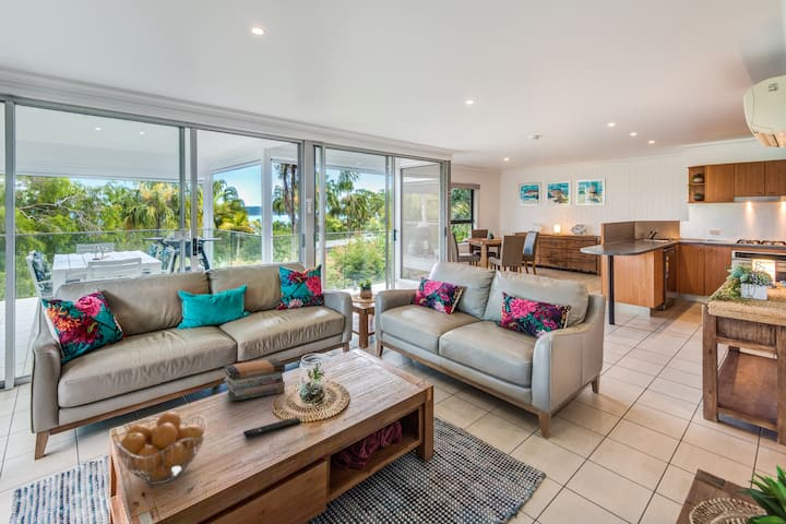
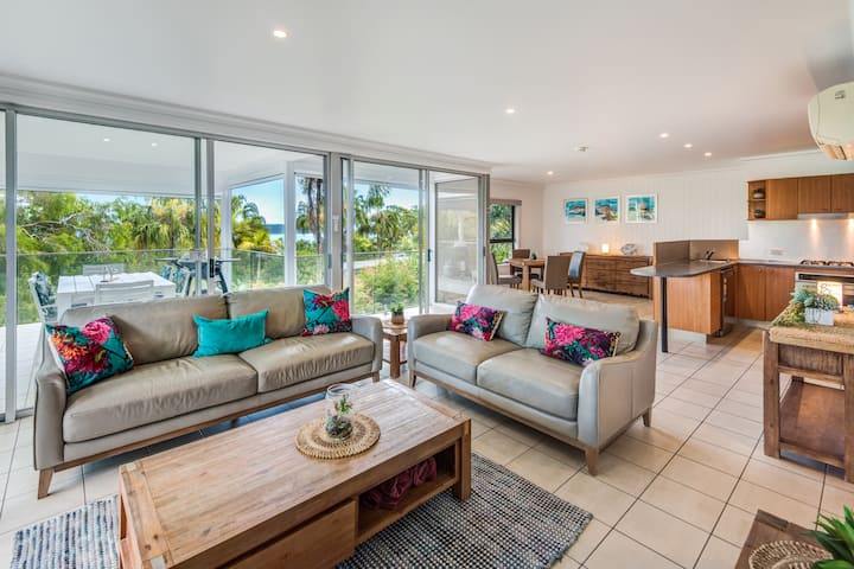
- remote control [242,416,301,439]
- book stack [223,357,286,402]
- fruit basket [115,410,207,485]
